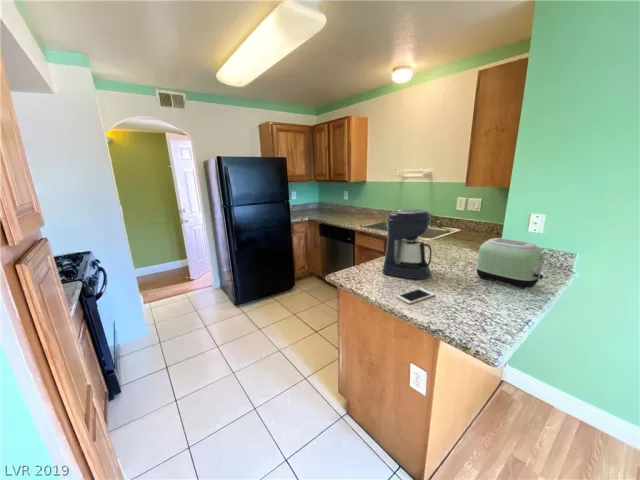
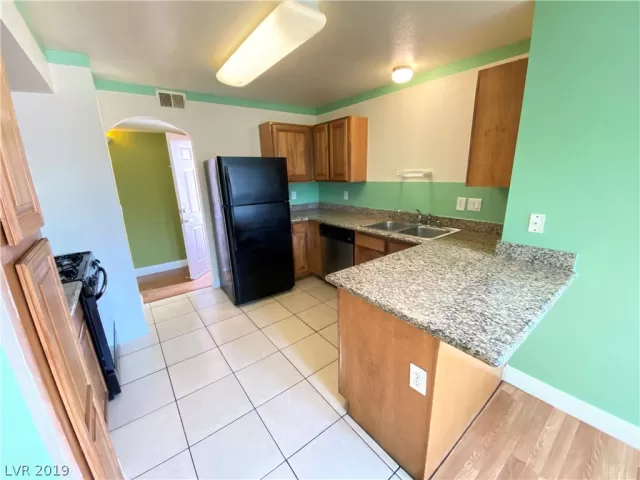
- coffee maker [381,208,433,280]
- cell phone [395,287,436,305]
- toaster [475,237,551,290]
